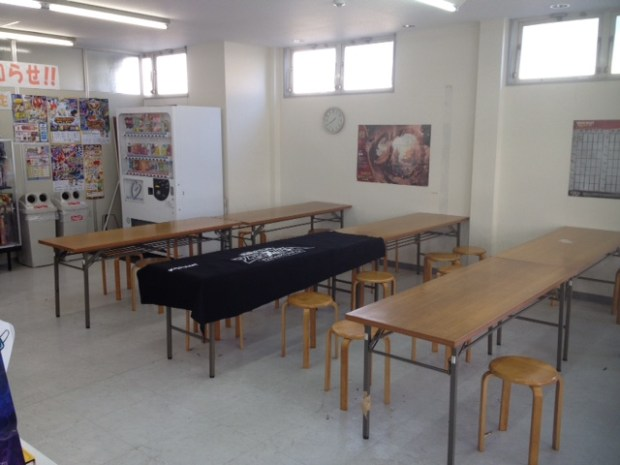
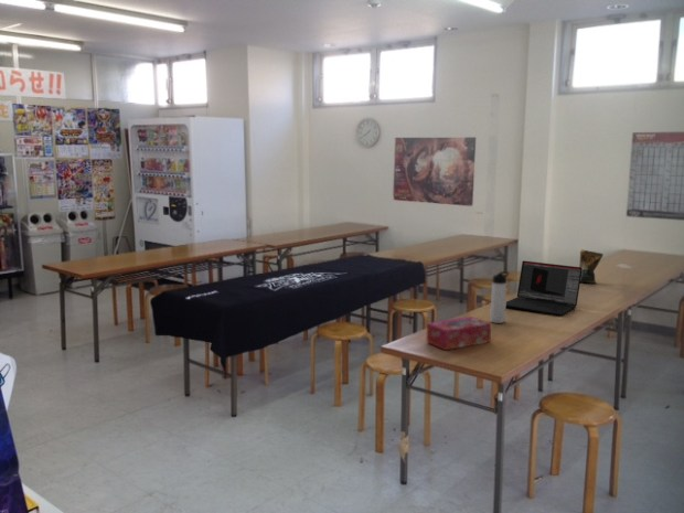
+ tissue box [426,316,492,351]
+ thermos bottle [489,270,510,324]
+ laptop [505,260,583,317]
+ snack bag [578,248,605,285]
